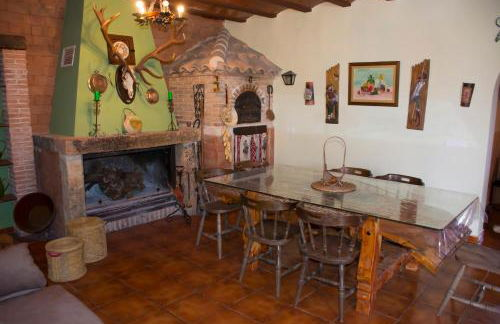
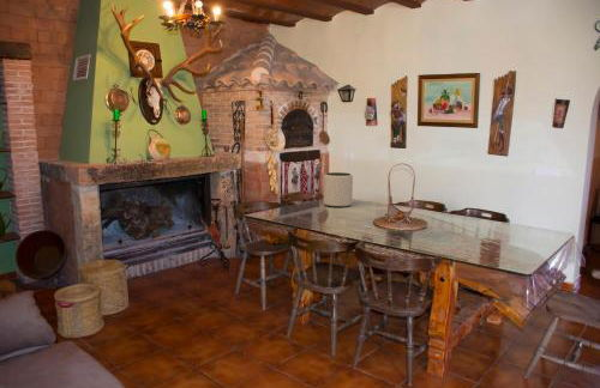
+ plant pot [323,171,354,208]
